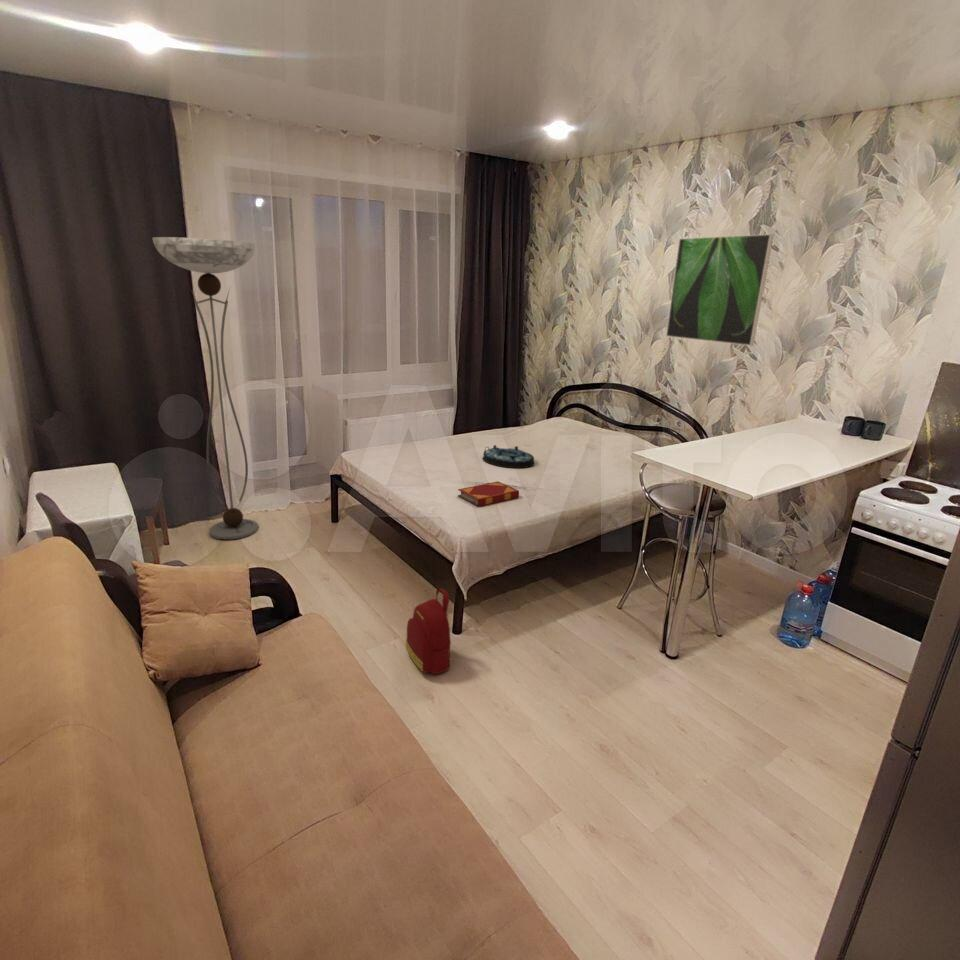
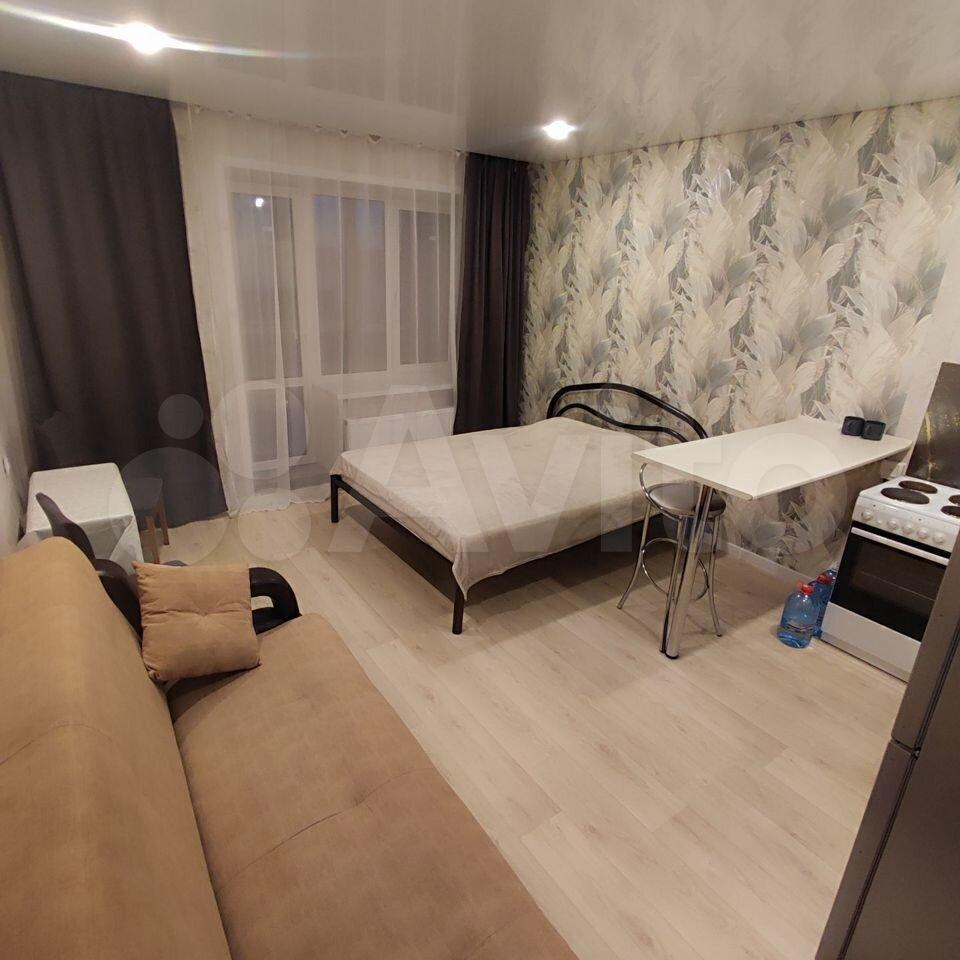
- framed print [665,233,775,347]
- serving tray [482,444,536,469]
- backpack [405,588,453,675]
- hardback book [457,480,520,507]
- floor lamp [151,236,260,541]
